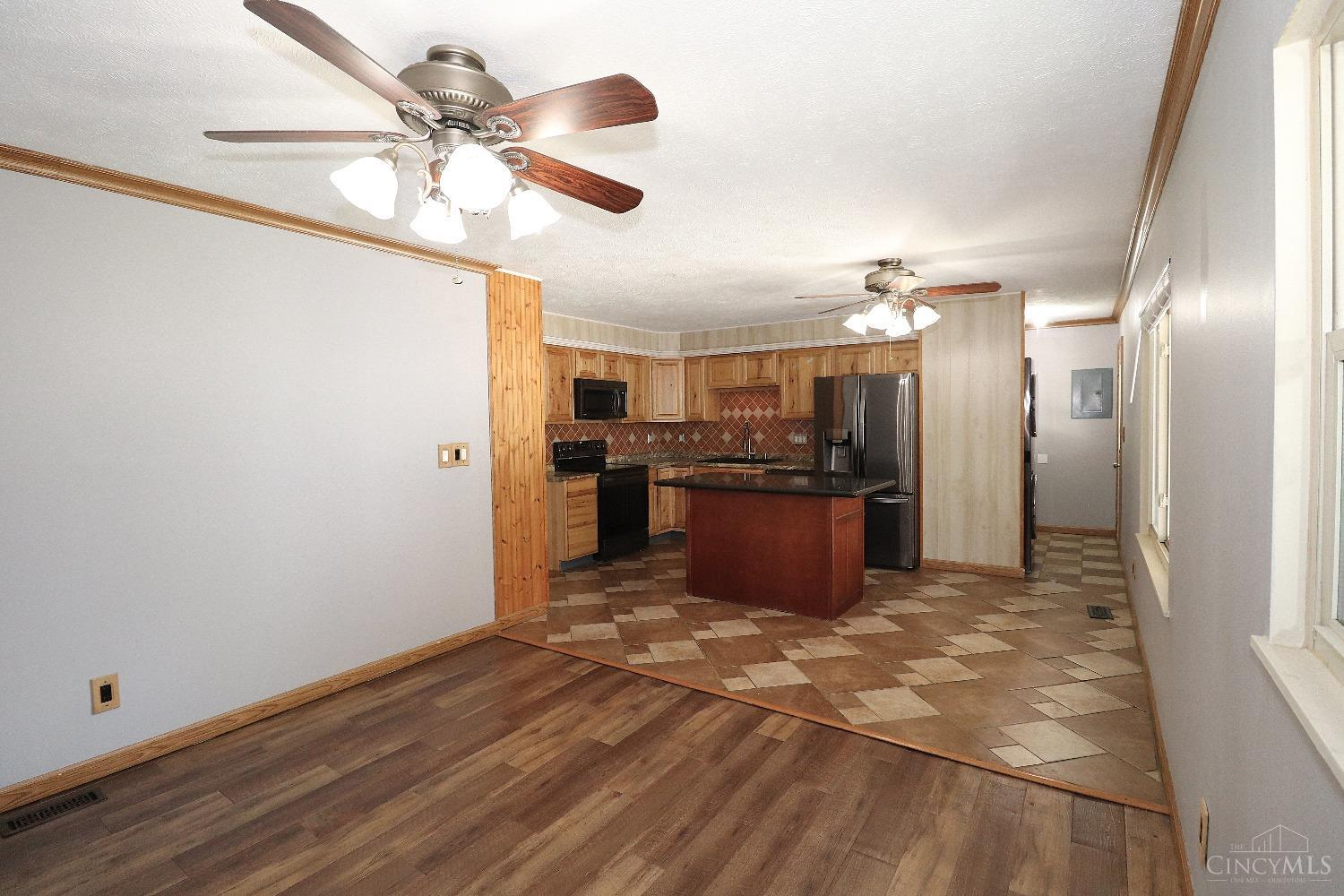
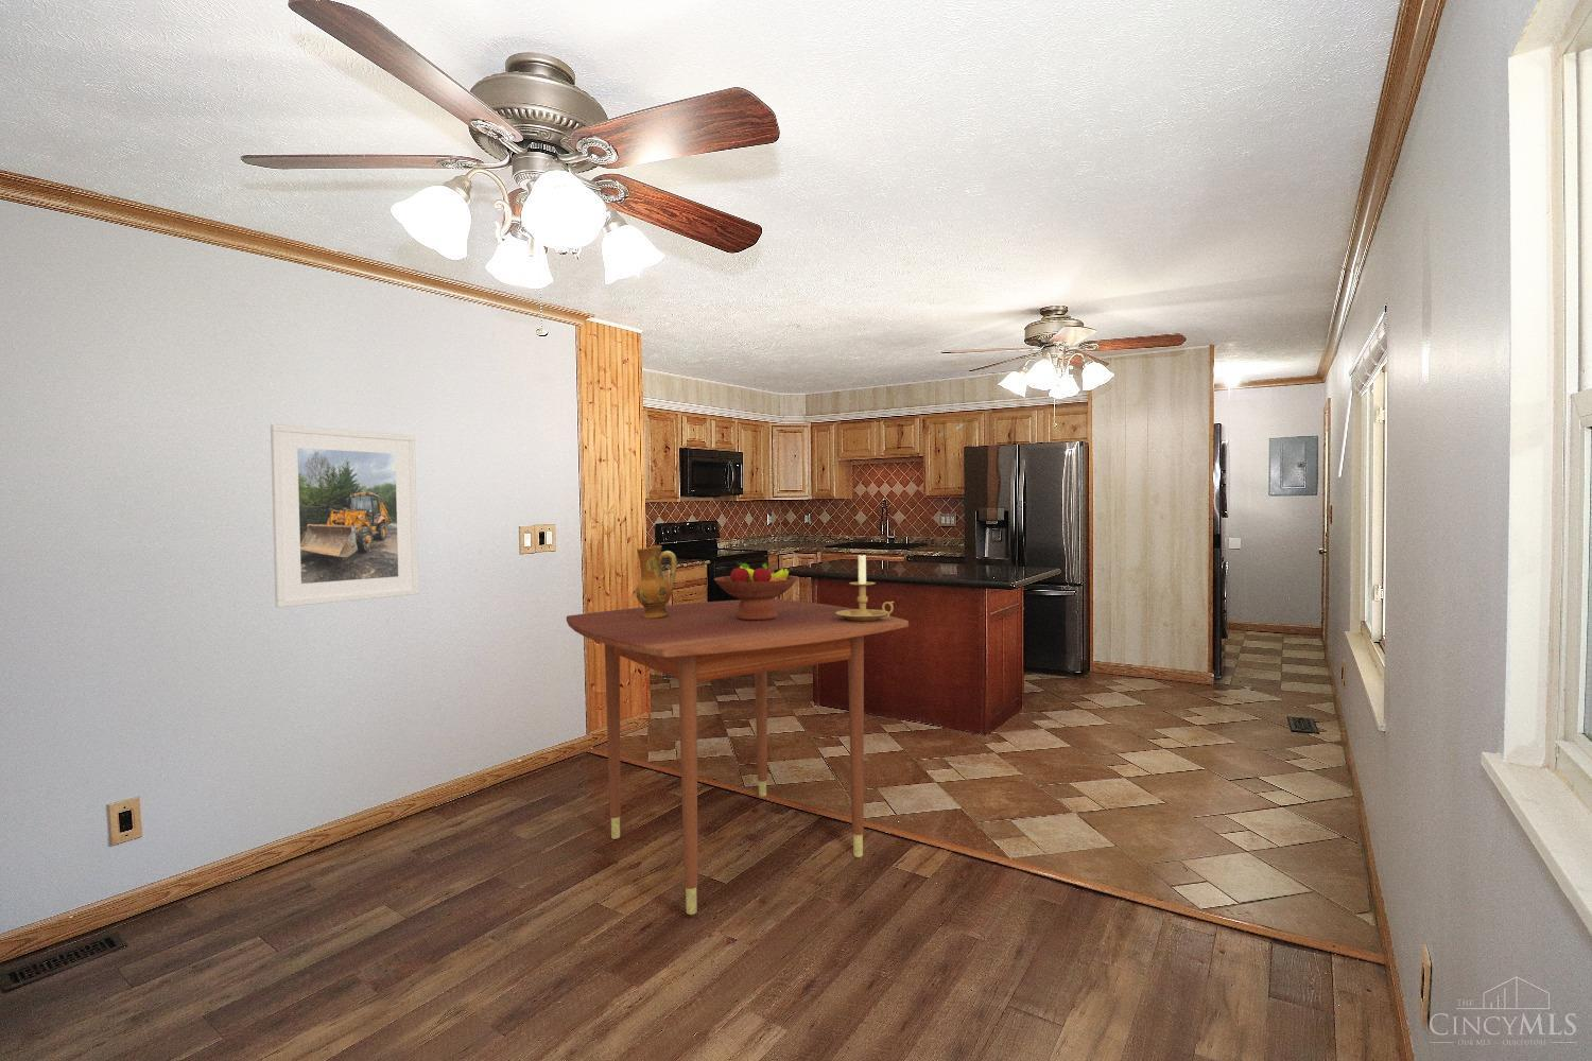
+ fruit bowl [713,560,800,620]
+ ceramic jug [635,545,679,618]
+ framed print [270,424,419,609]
+ candle holder [835,552,894,622]
+ dining table [566,598,910,915]
